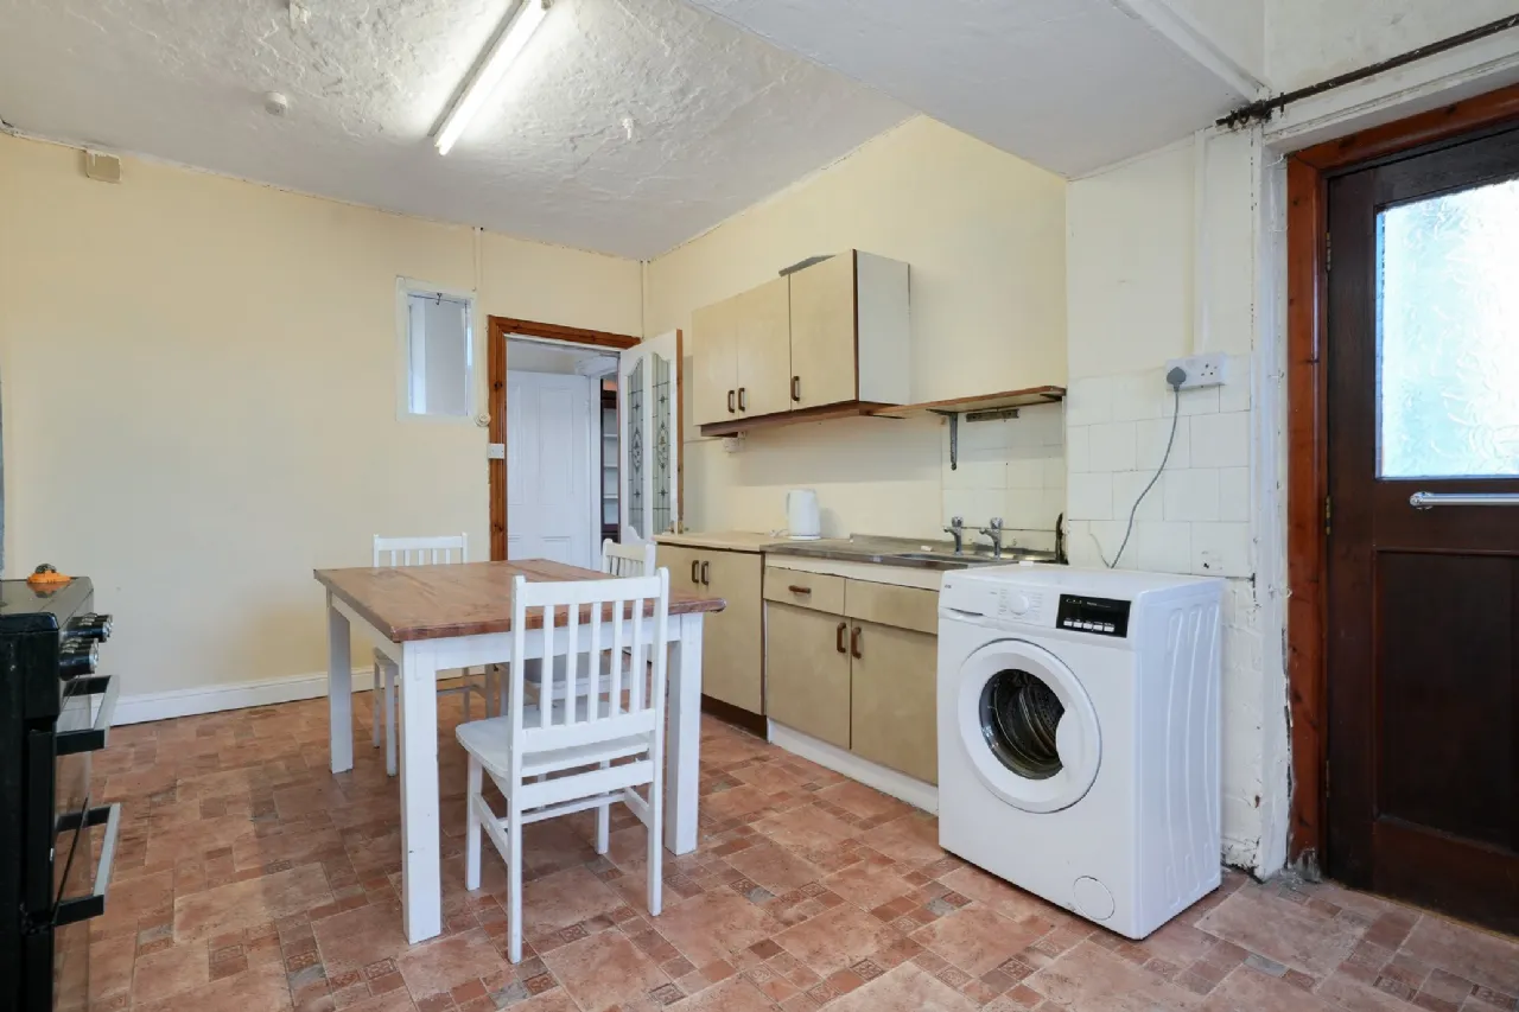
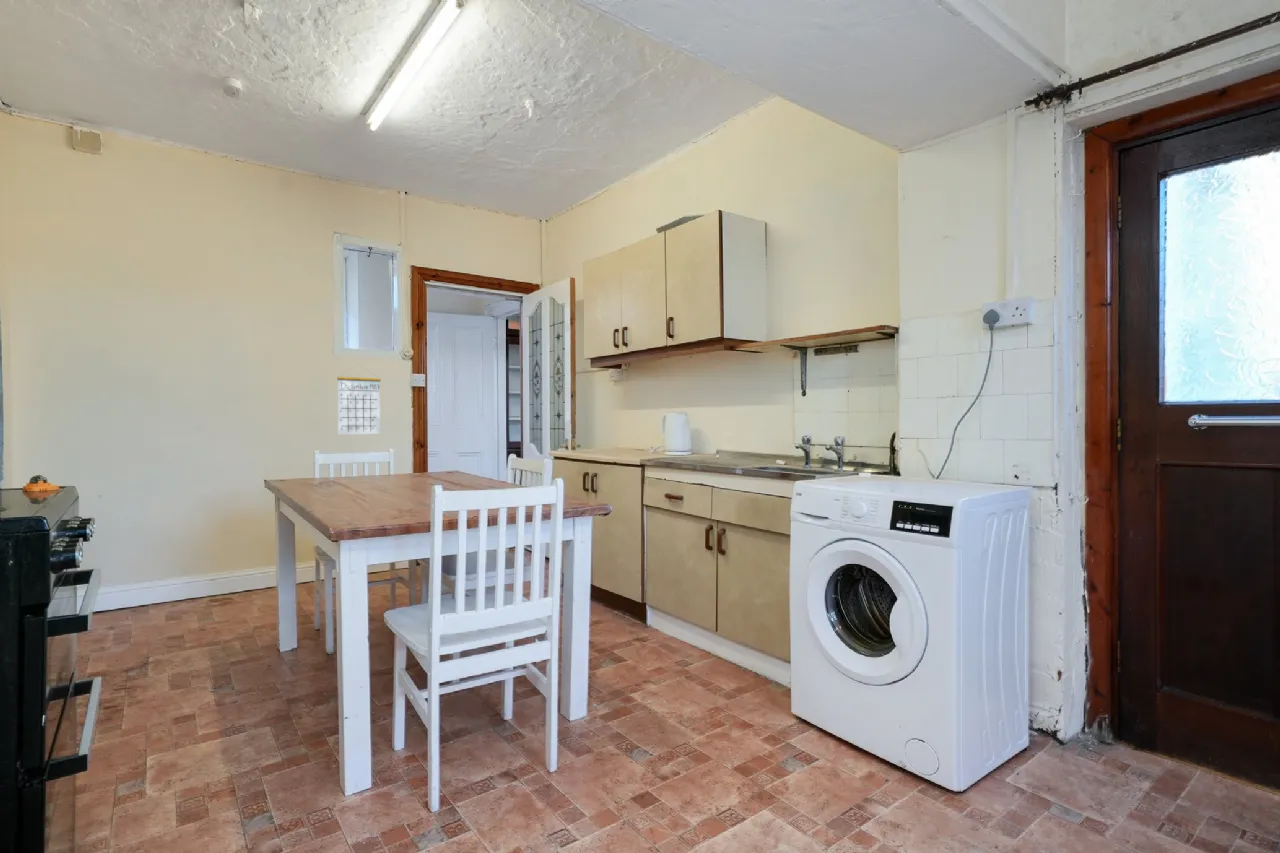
+ calendar [336,364,382,435]
